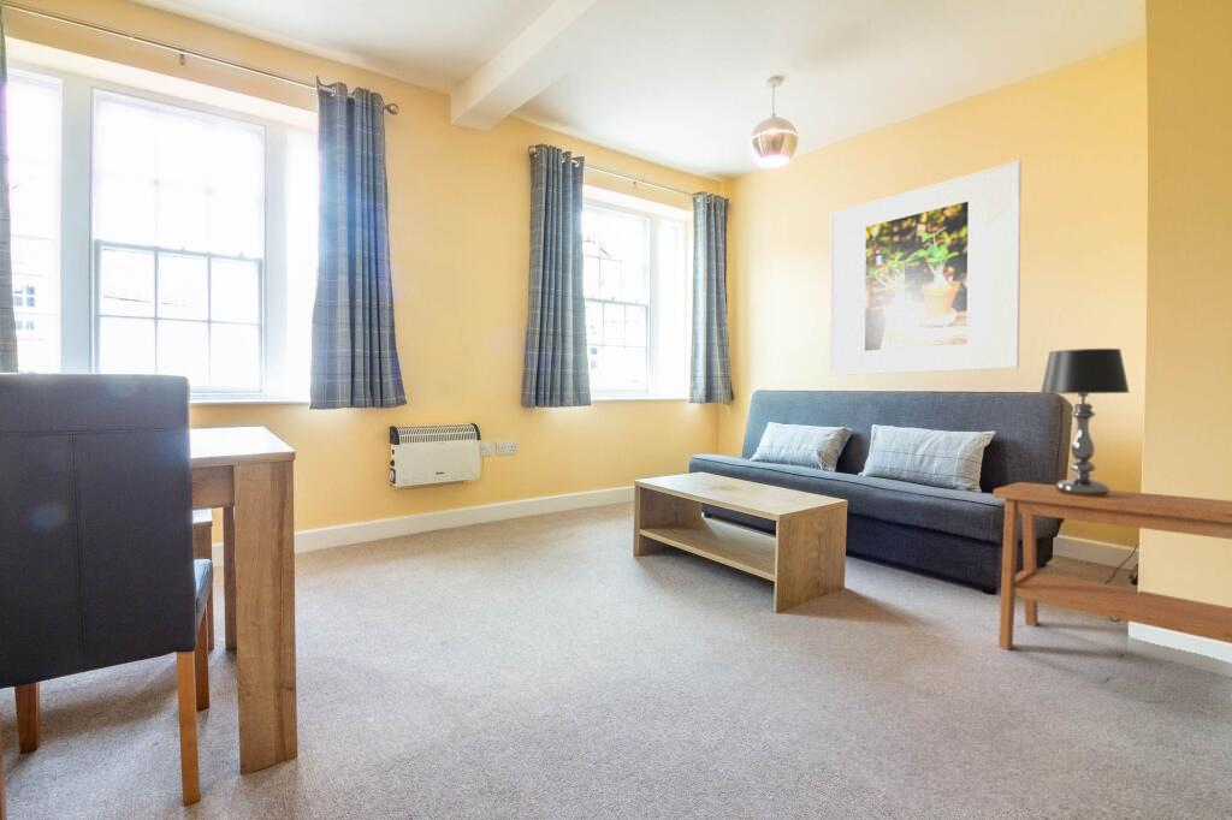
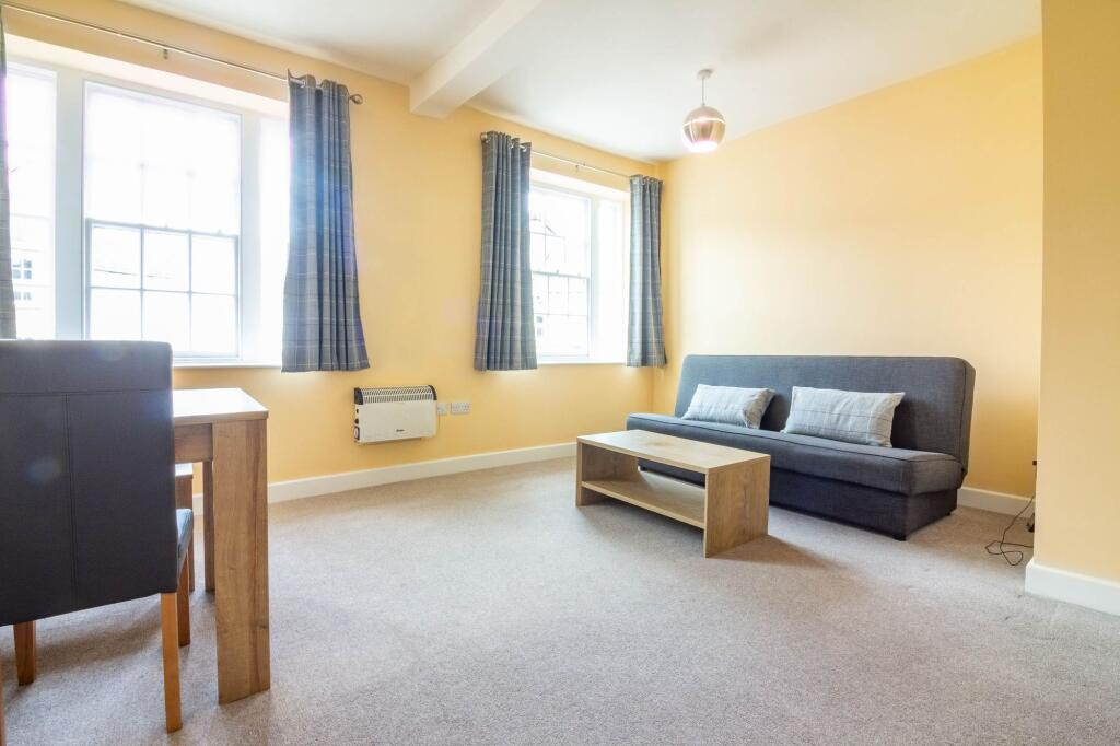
- side table [993,481,1232,652]
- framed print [828,159,1023,376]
- table lamp [1040,347,1131,497]
